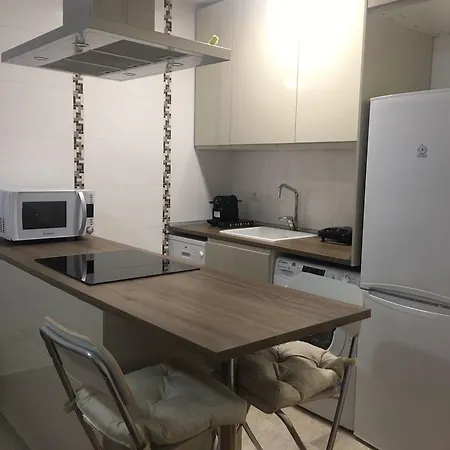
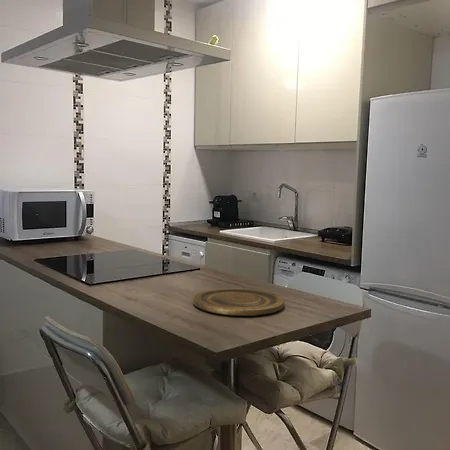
+ plate [192,287,285,317]
